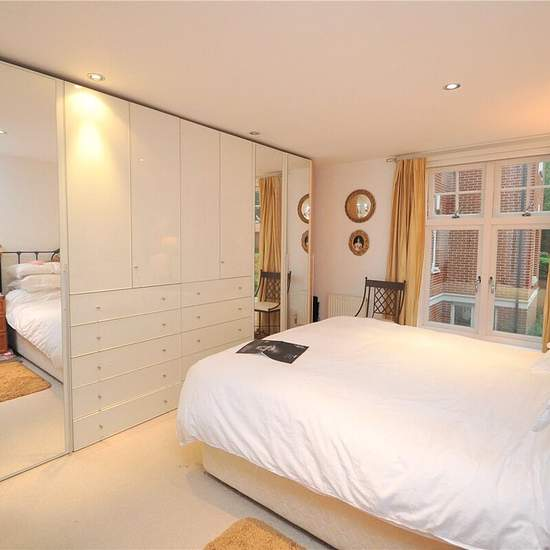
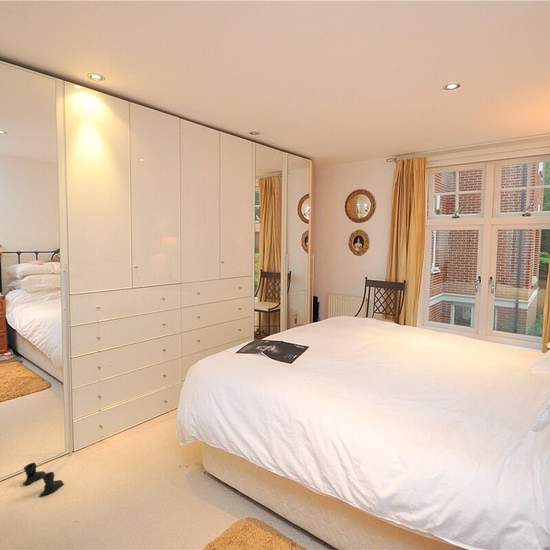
+ boots [22,462,65,497]
